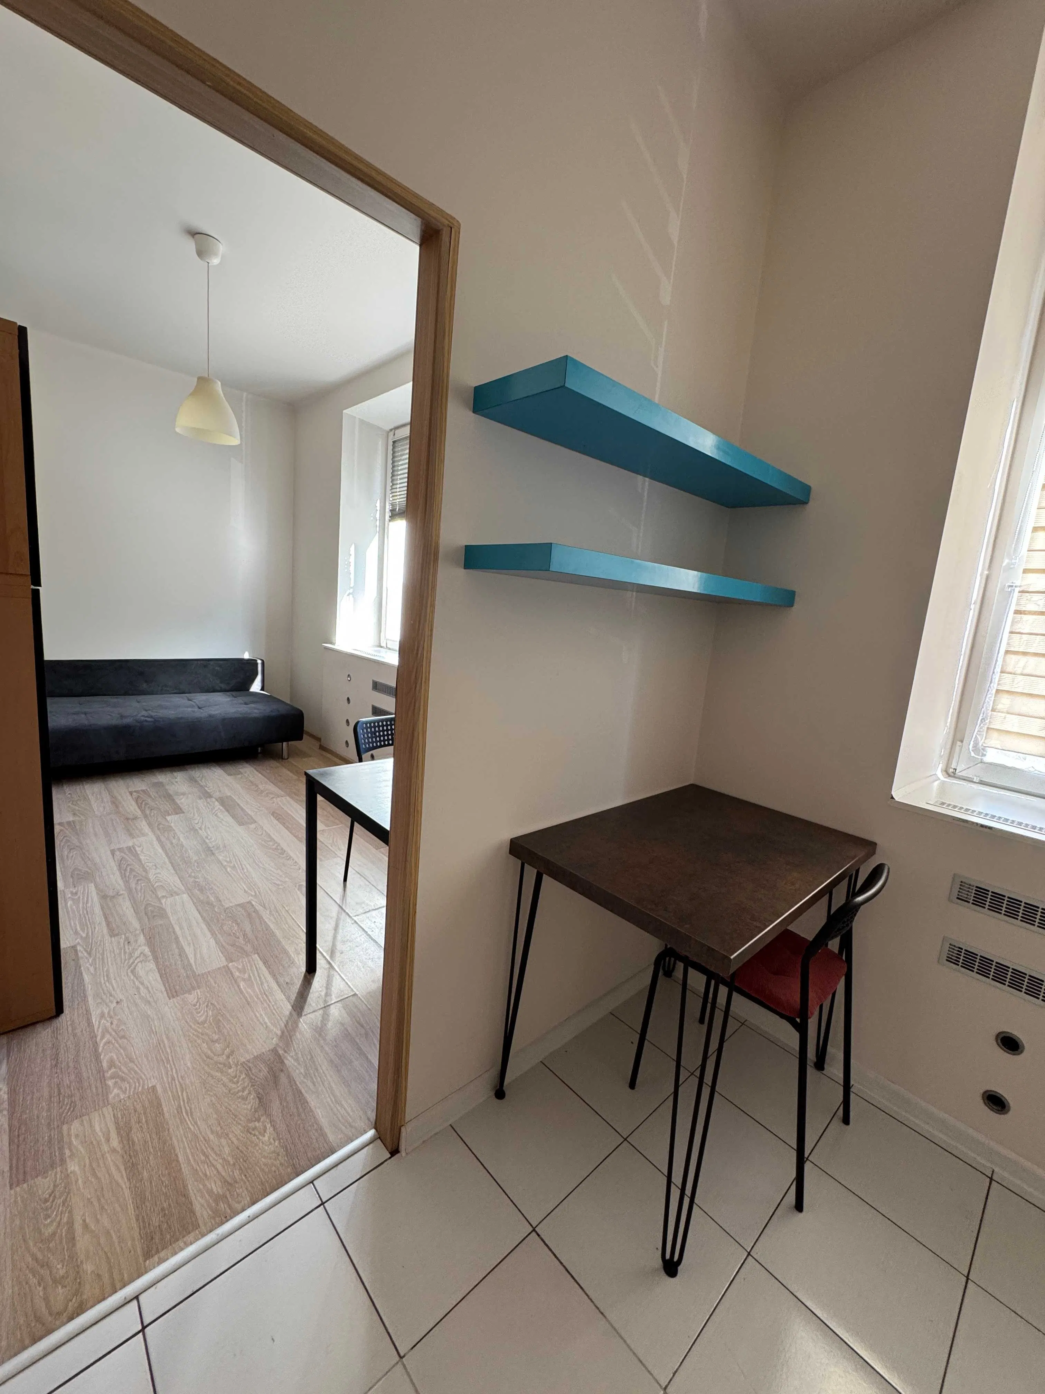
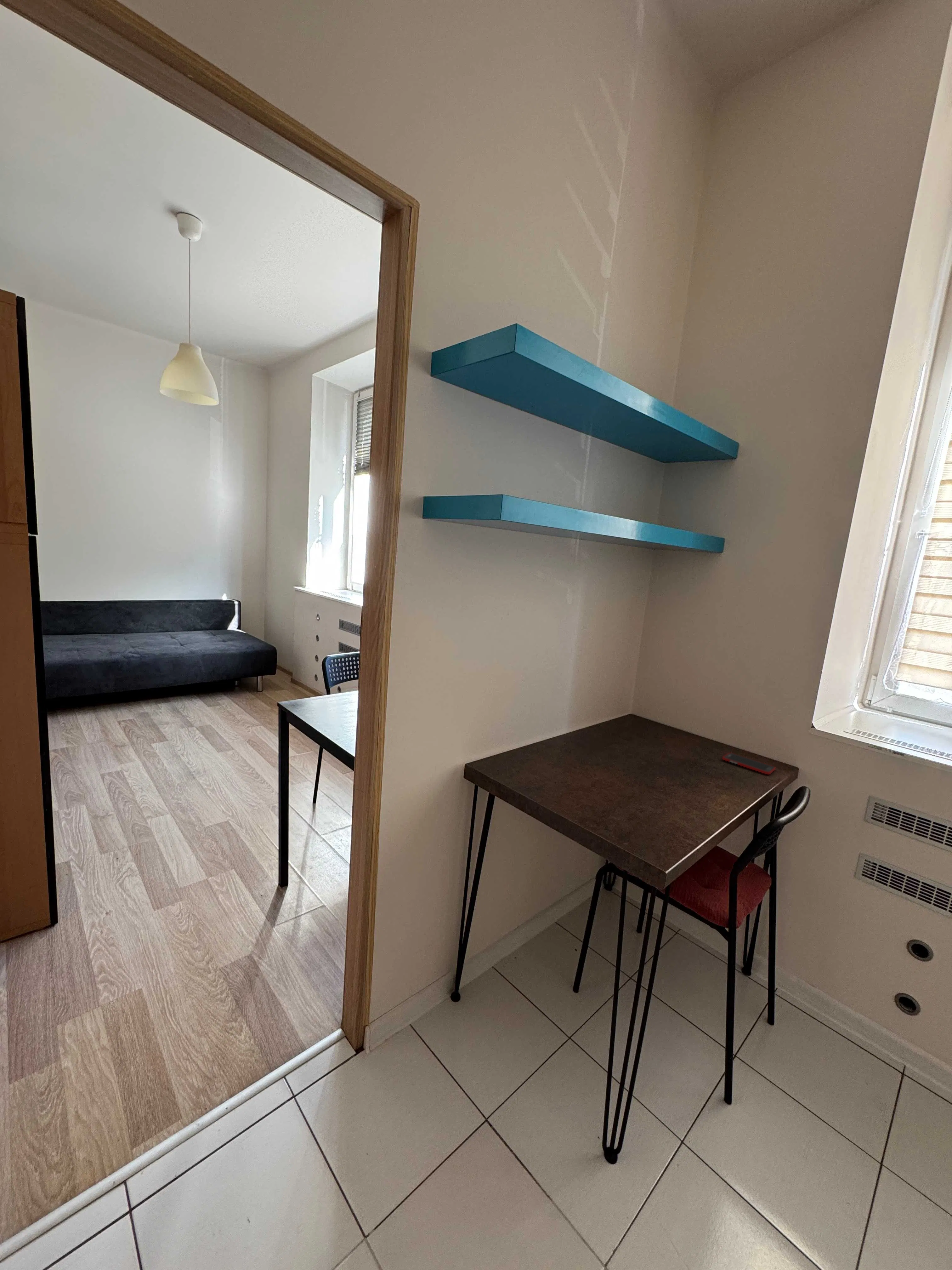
+ cell phone [722,752,776,775]
